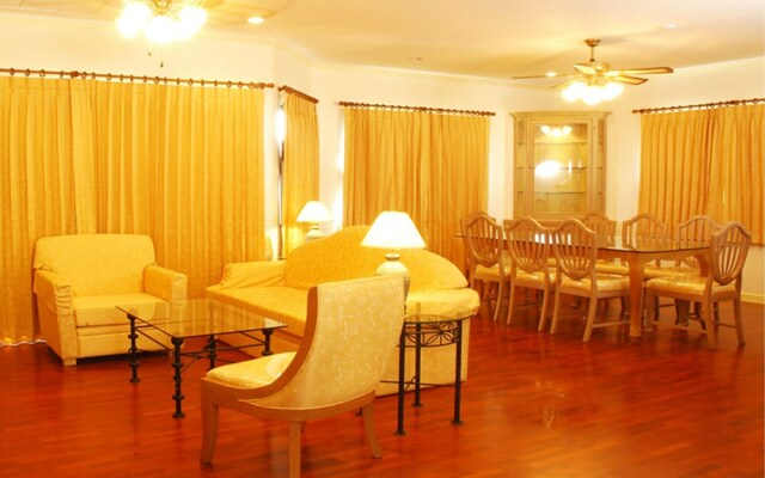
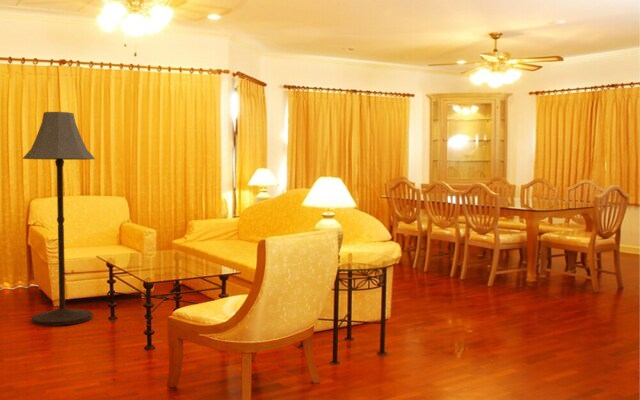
+ floor lamp [22,111,96,327]
